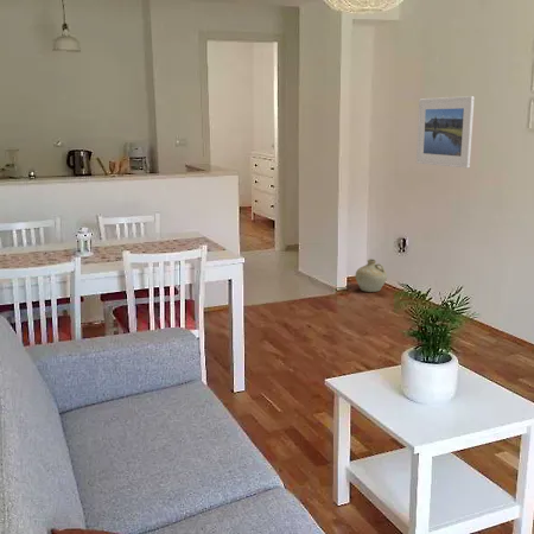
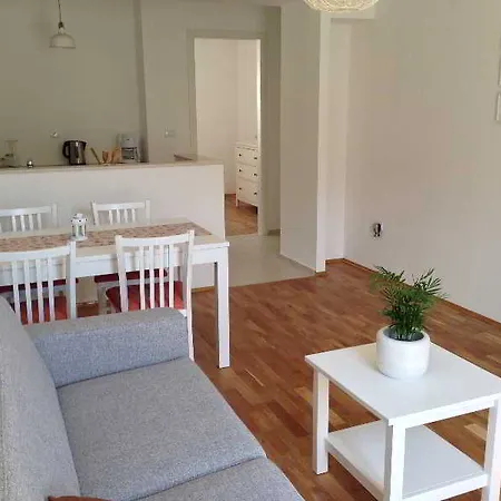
- ceramic jug [355,258,388,293]
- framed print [415,95,475,170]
